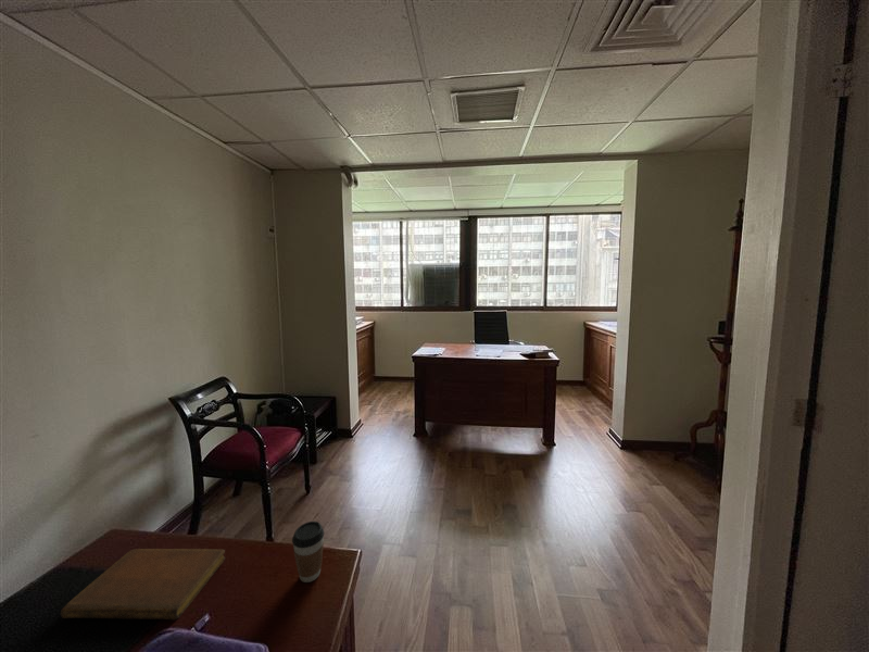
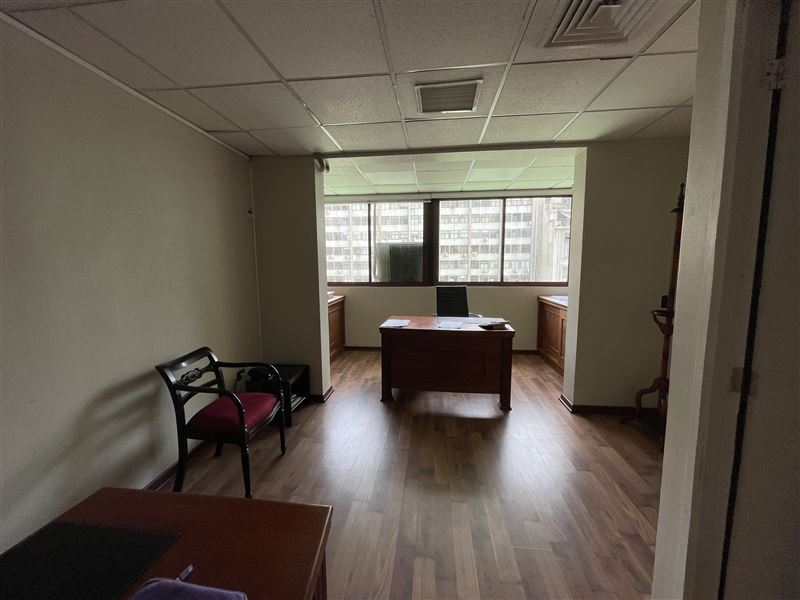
- coffee cup [291,521,325,584]
- notebook [60,548,226,620]
